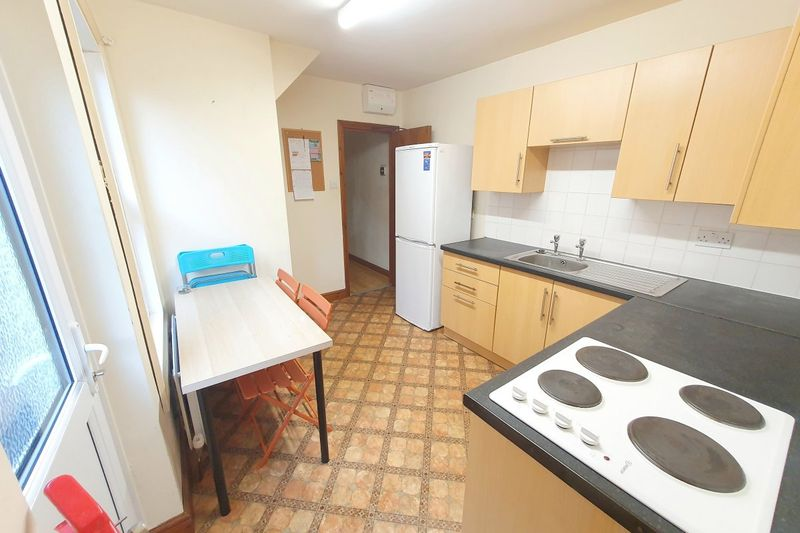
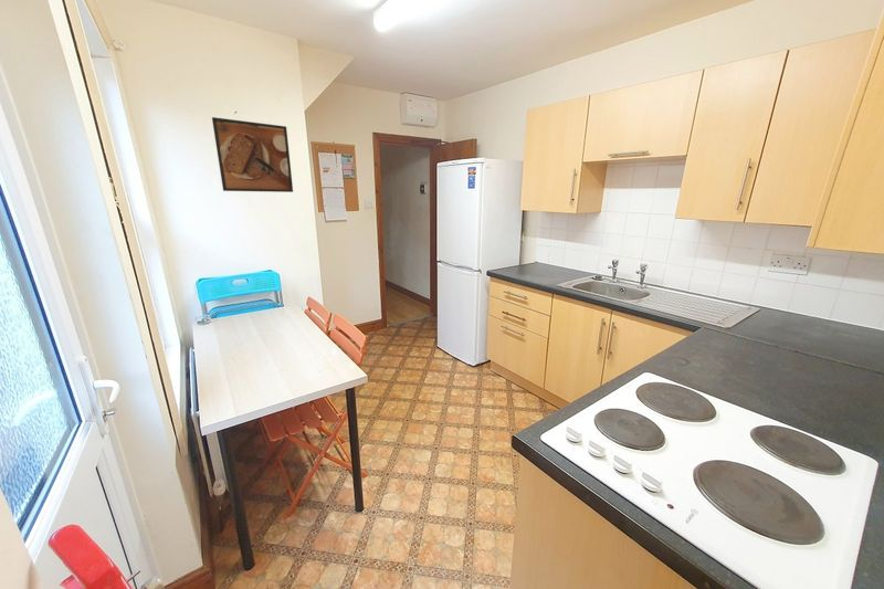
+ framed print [211,116,294,193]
